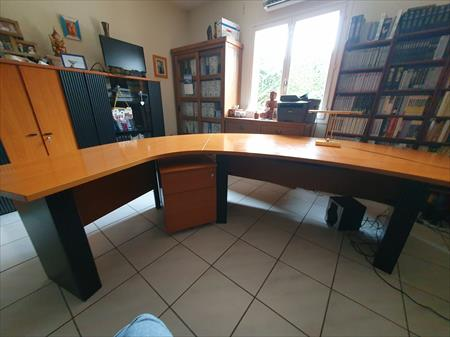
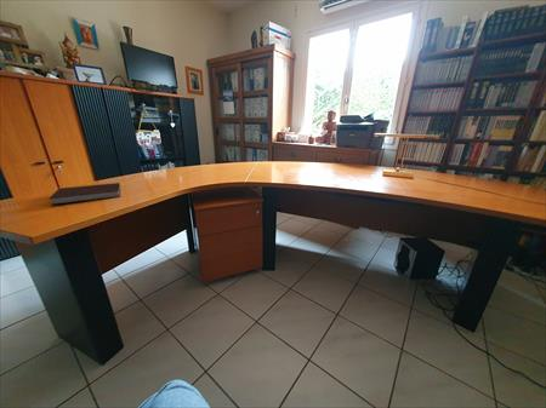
+ notebook [49,182,121,206]
